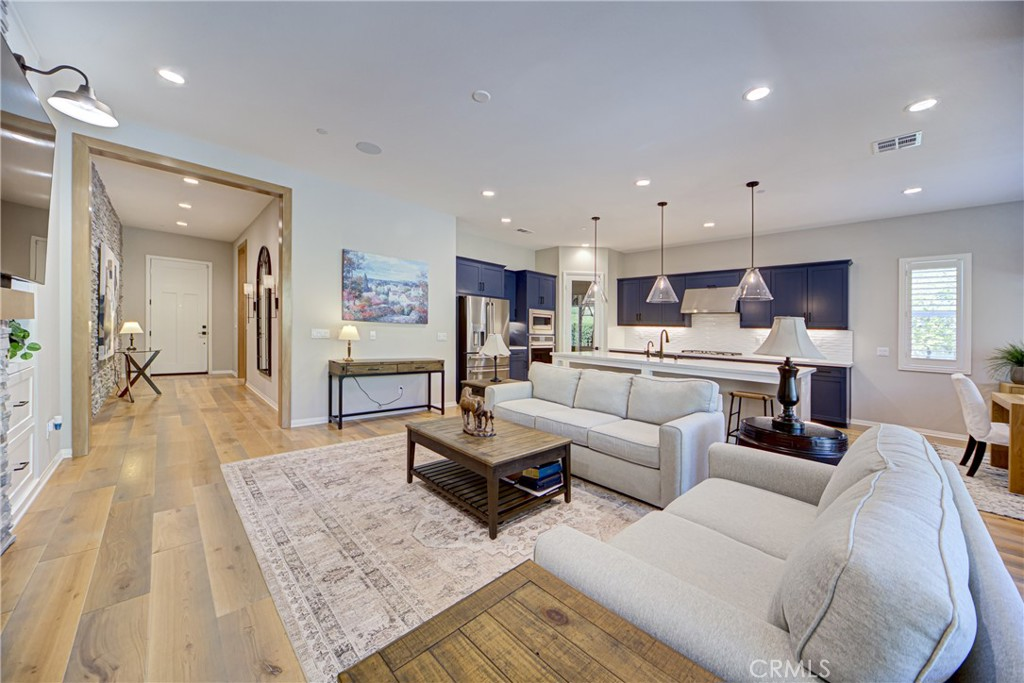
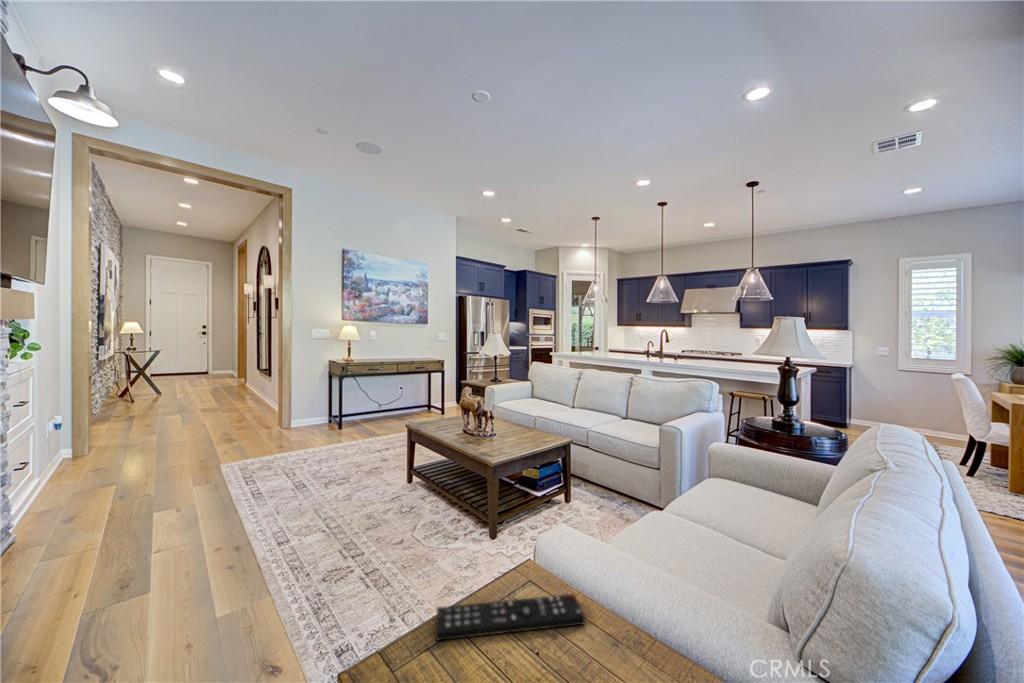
+ remote control [434,593,586,642]
